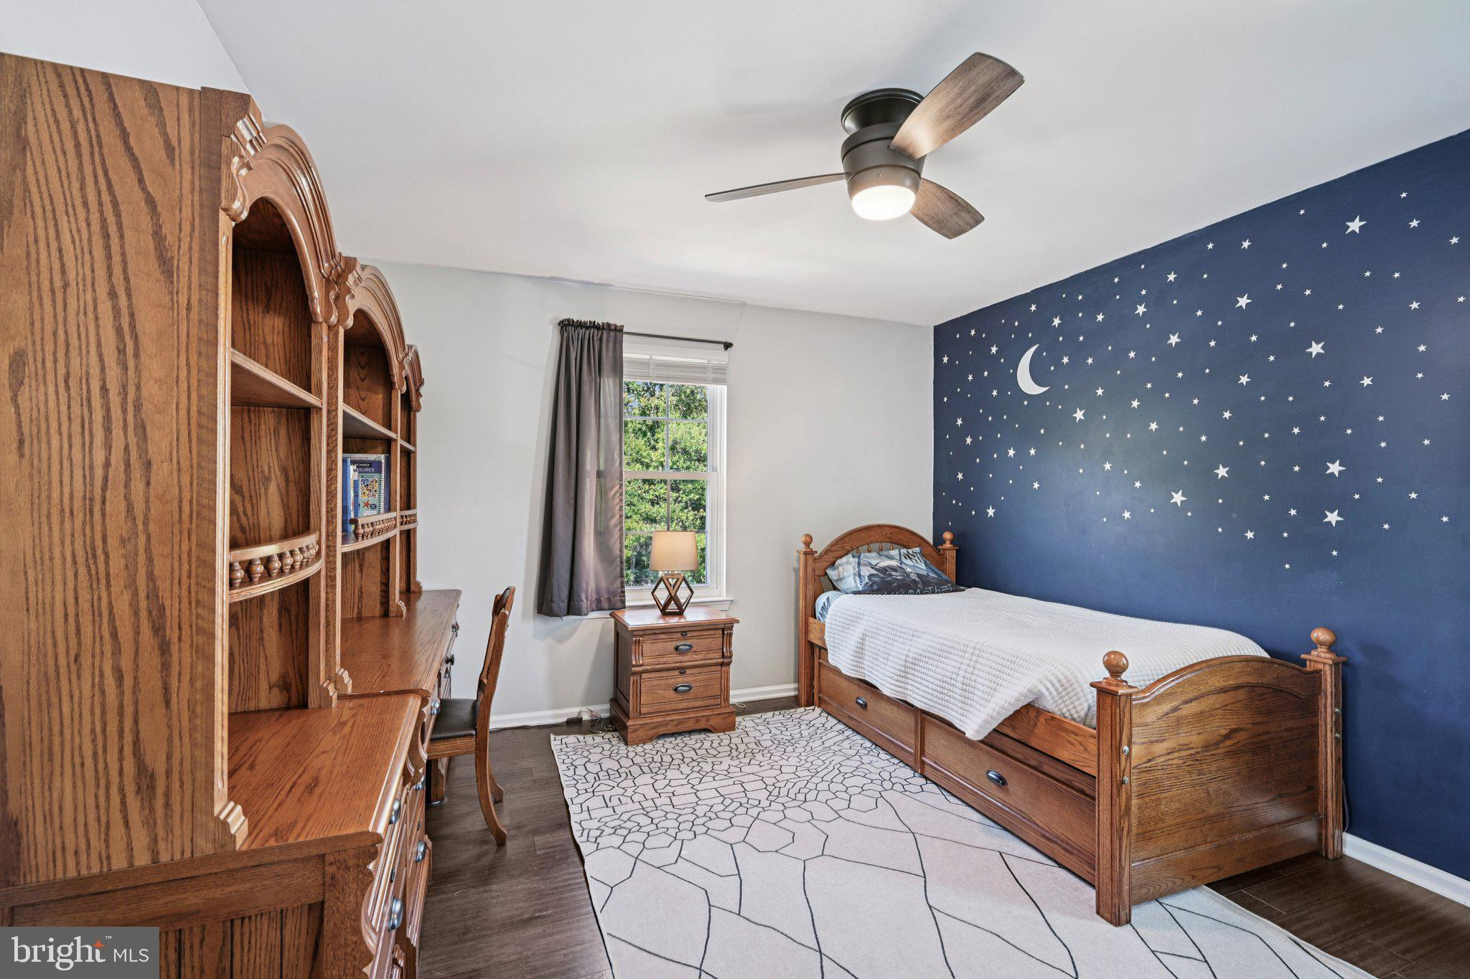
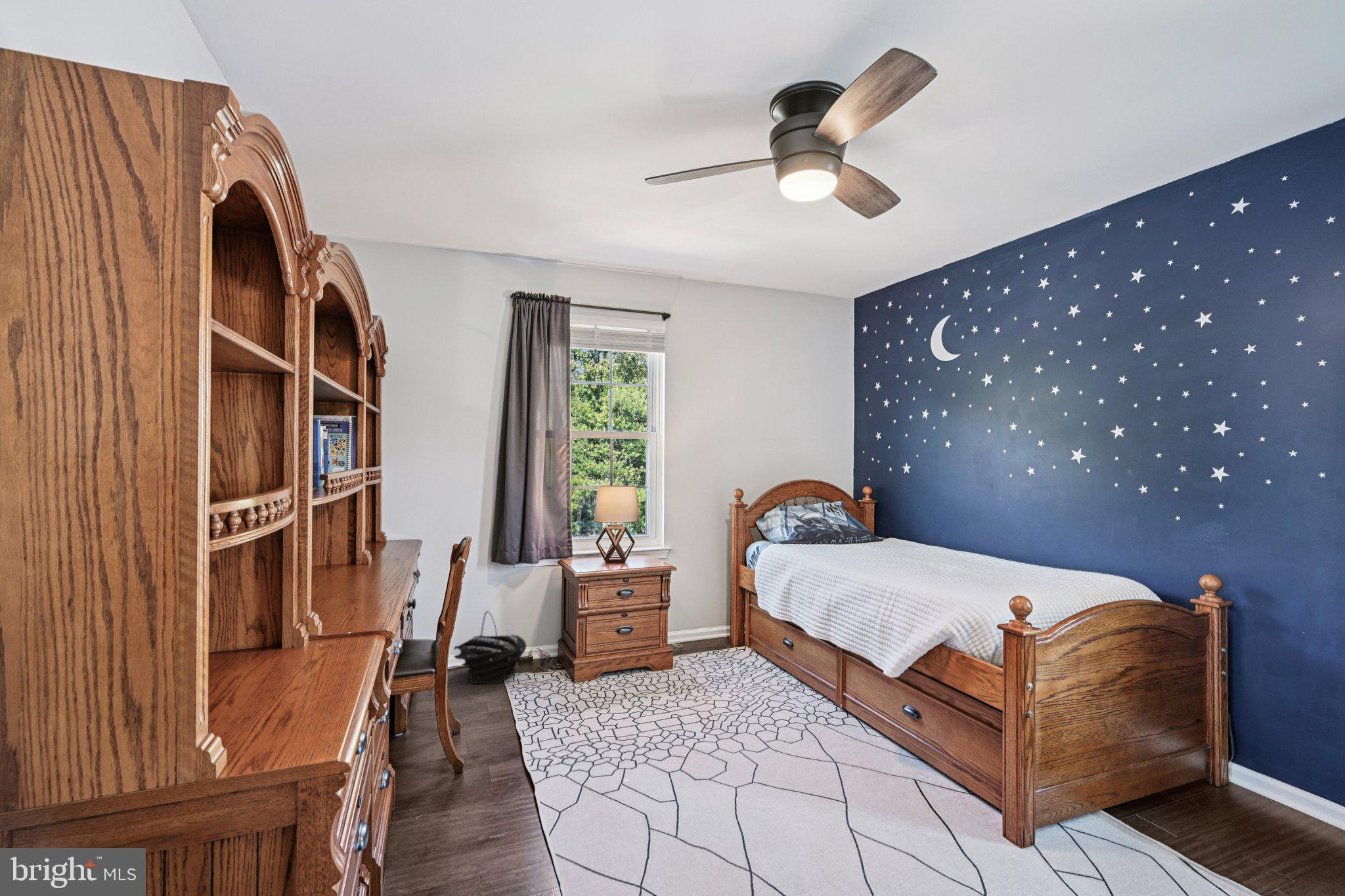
+ basket [453,610,527,684]
